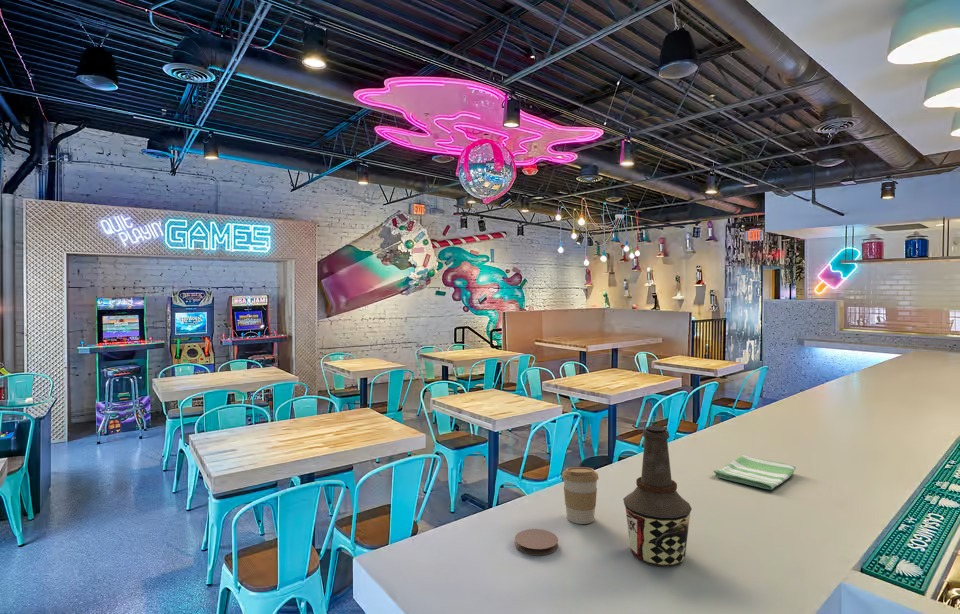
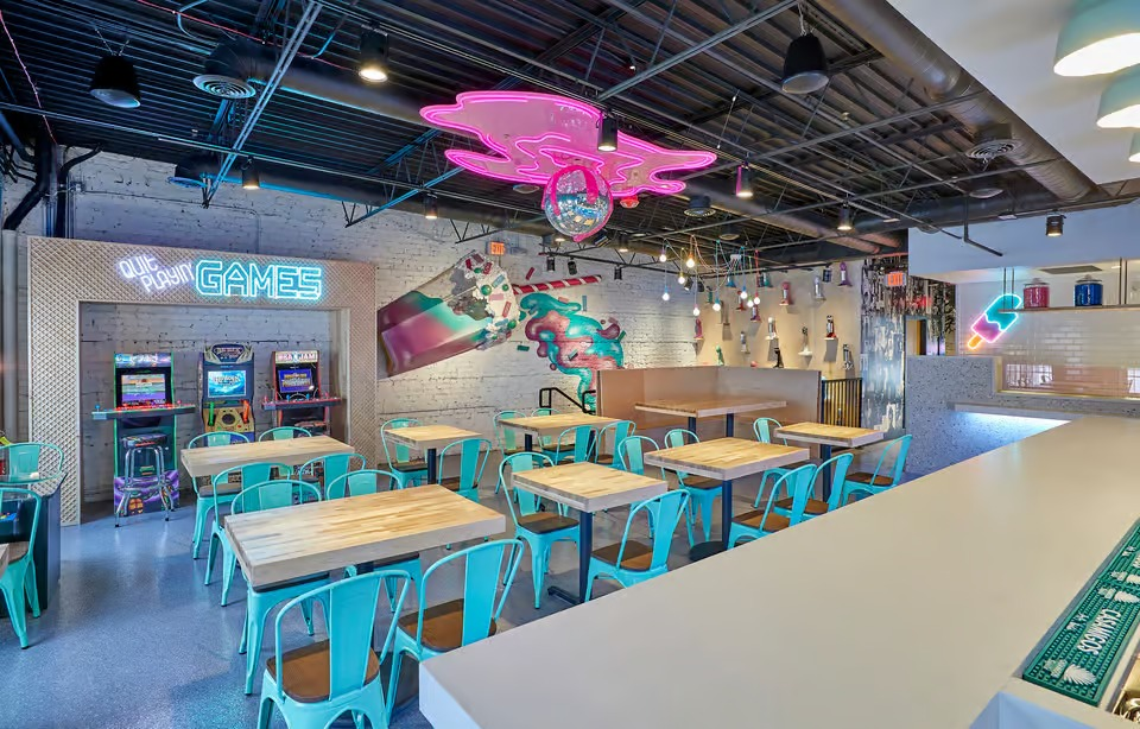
- coffee cup [561,466,600,525]
- bottle [622,425,693,568]
- dish towel [712,454,797,491]
- coaster [514,528,559,556]
